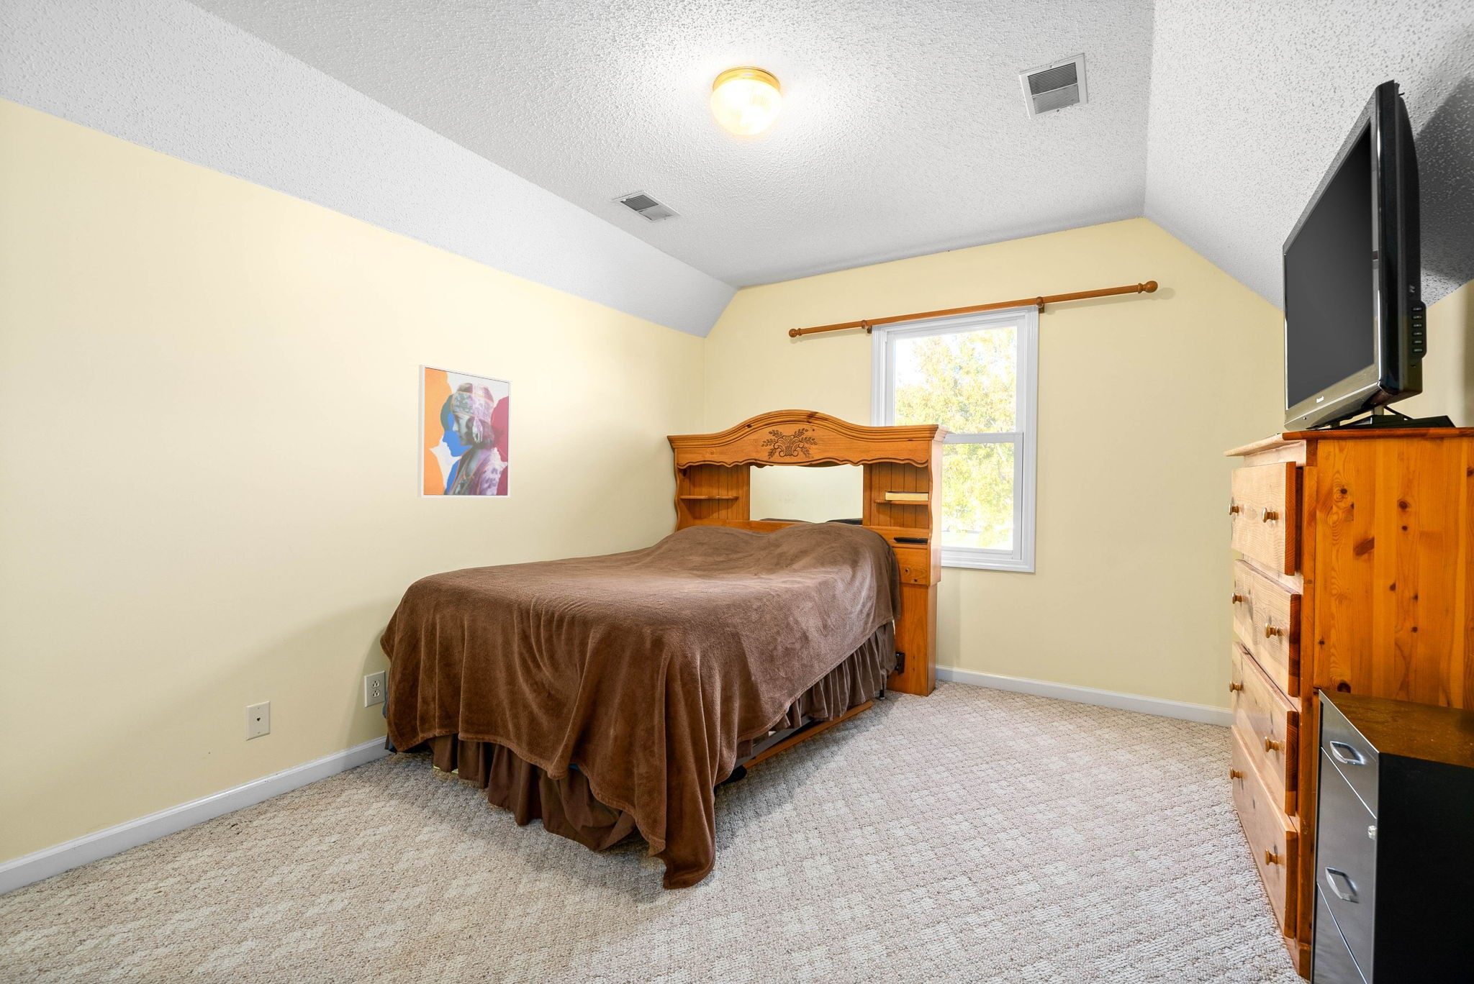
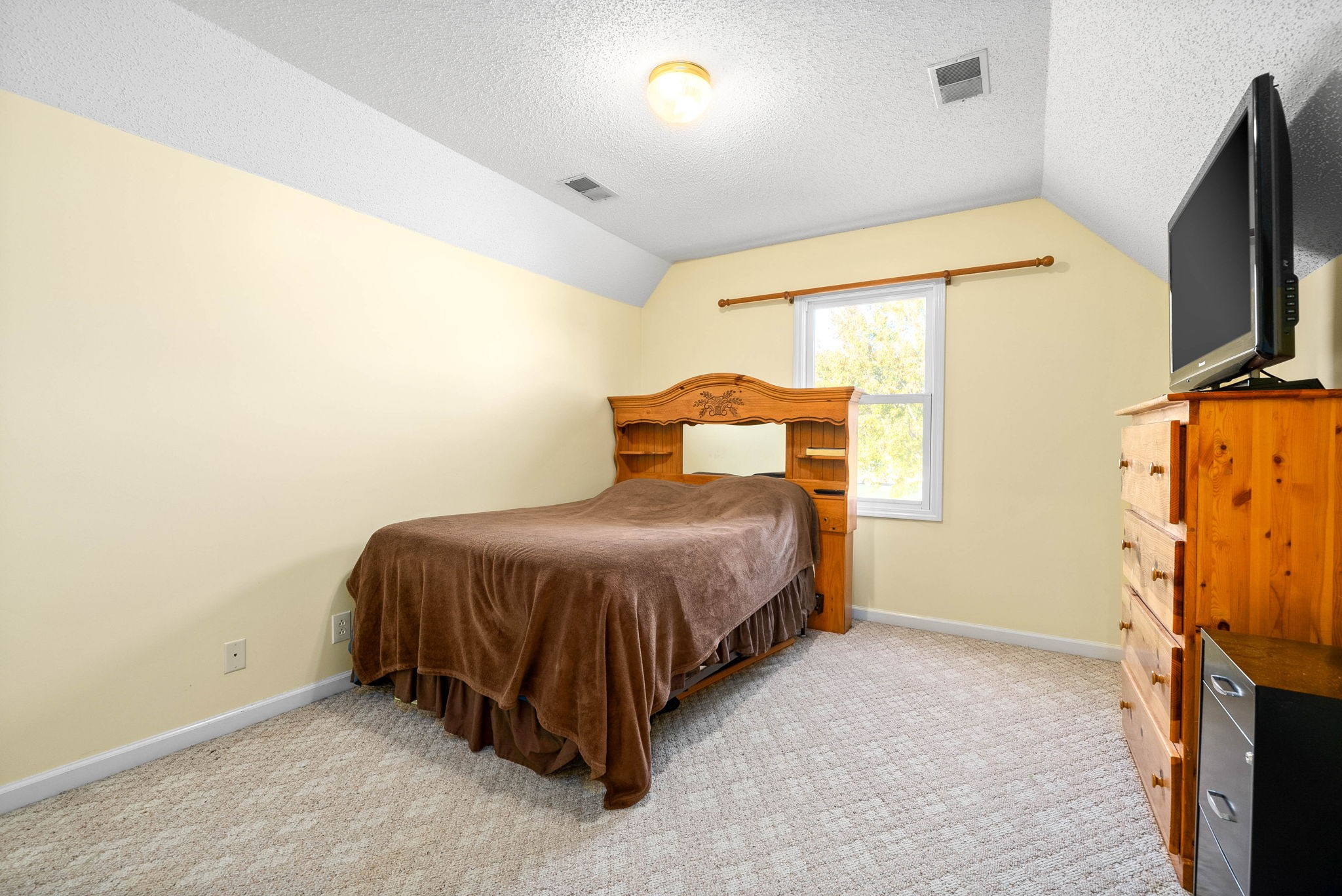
- wall art [416,364,512,499]
